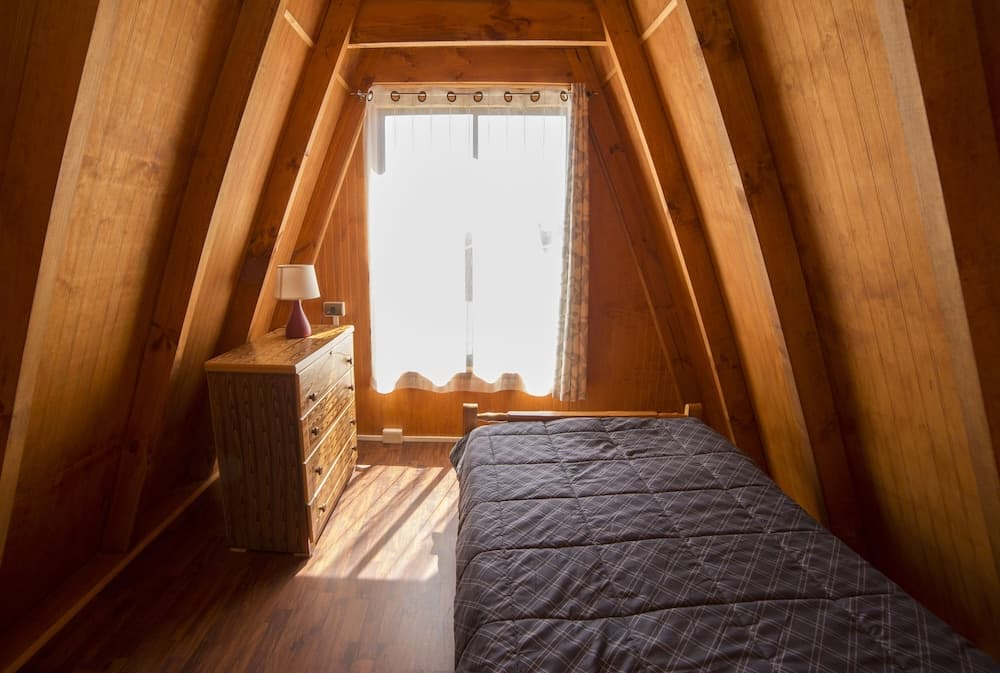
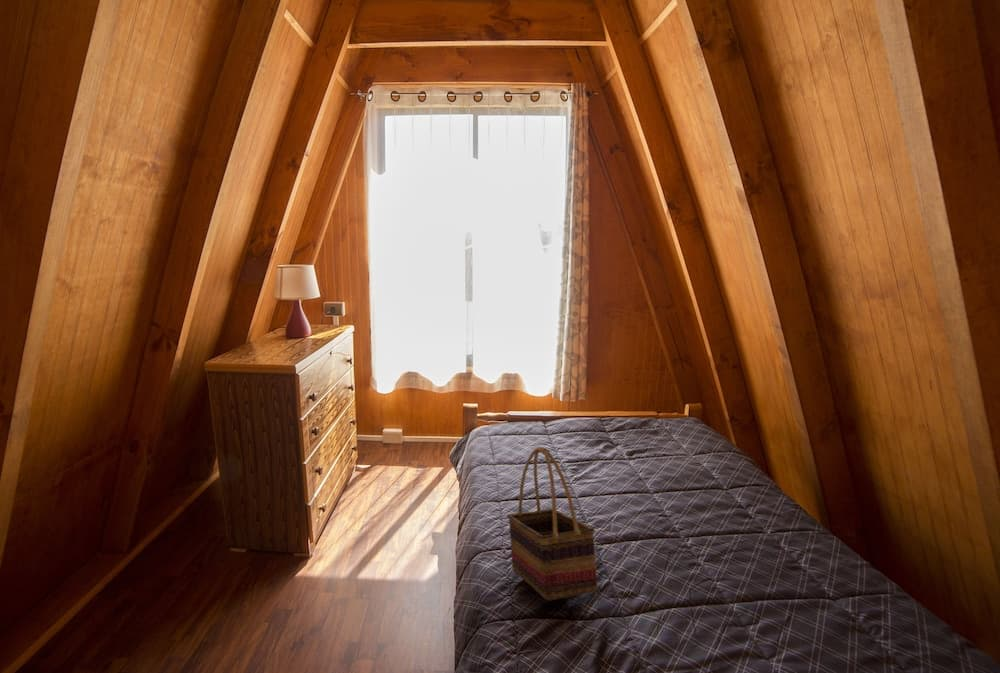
+ woven basket [506,446,598,602]
